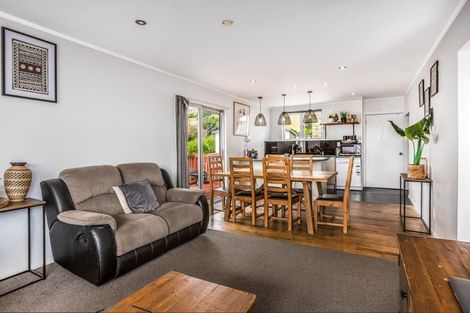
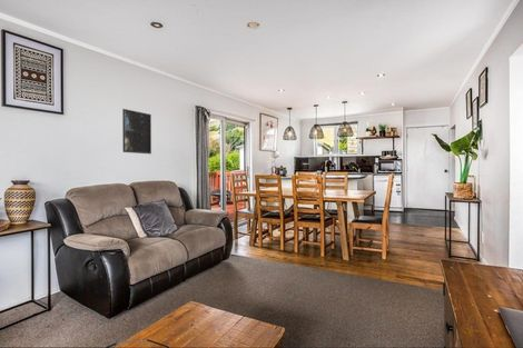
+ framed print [121,108,152,155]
